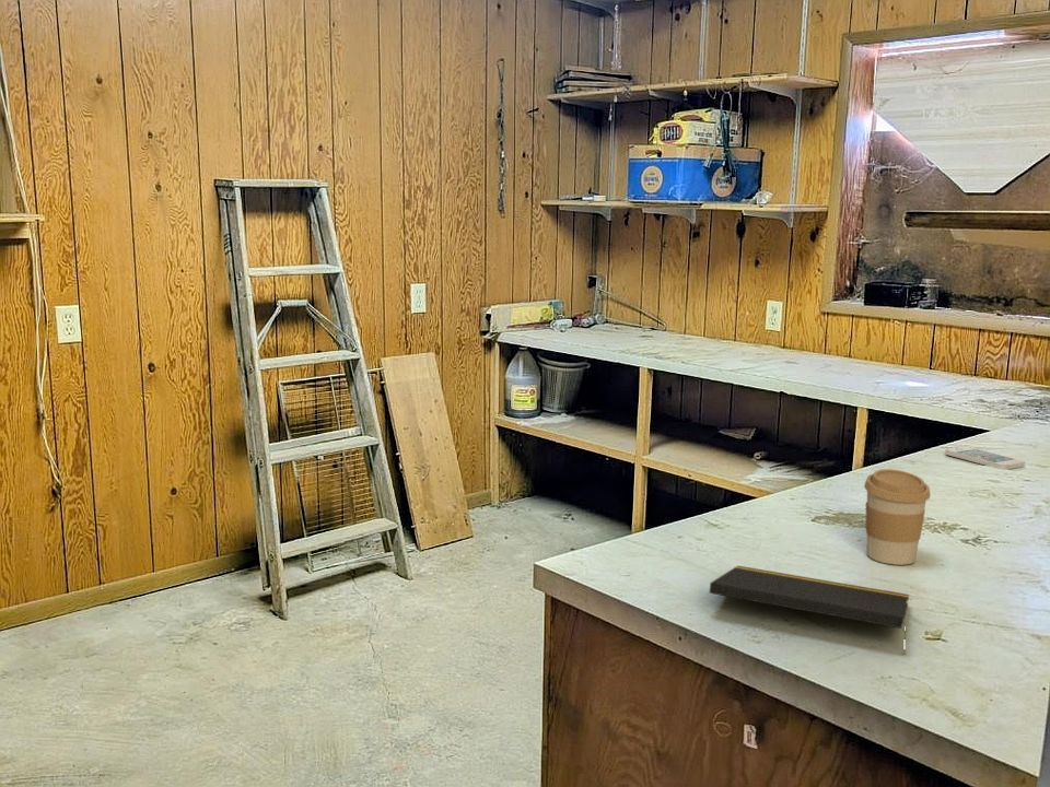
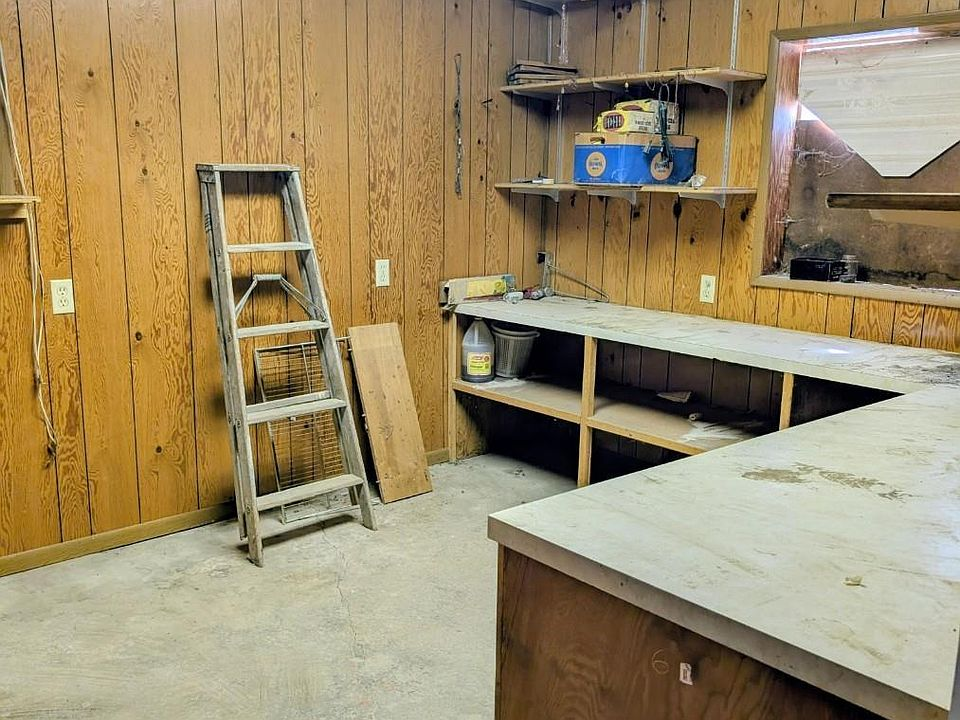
- smartphone [944,446,1026,470]
- notepad [709,565,910,655]
- coffee cup [863,468,931,566]
